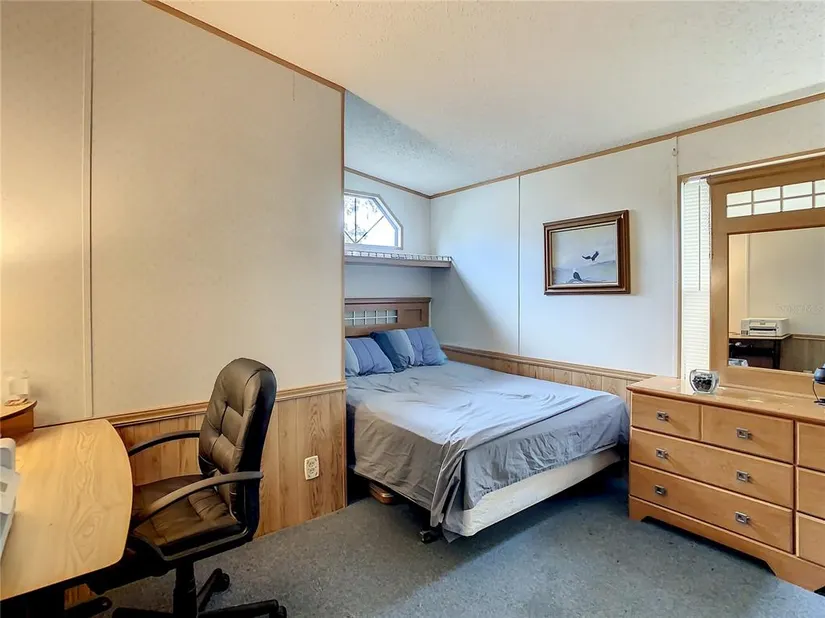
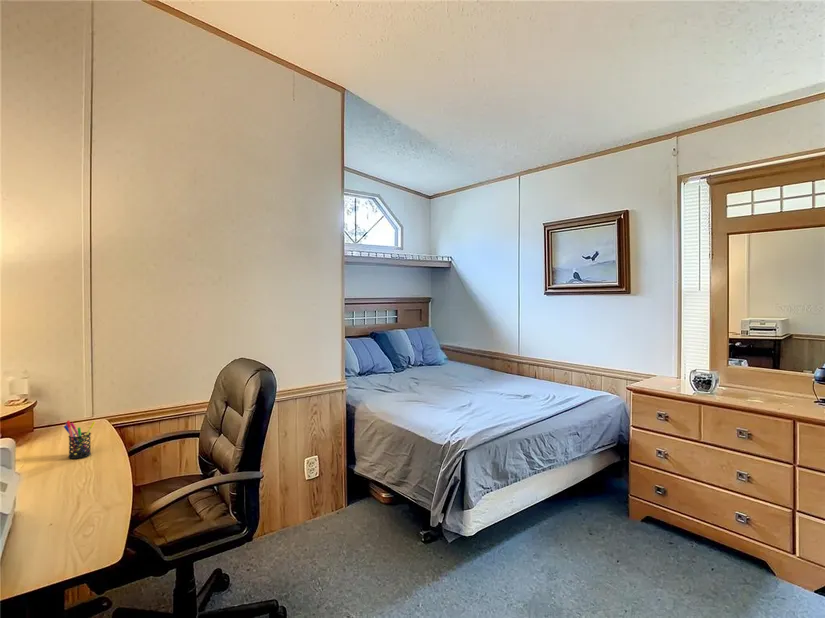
+ pen holder [63,420,96,460]
